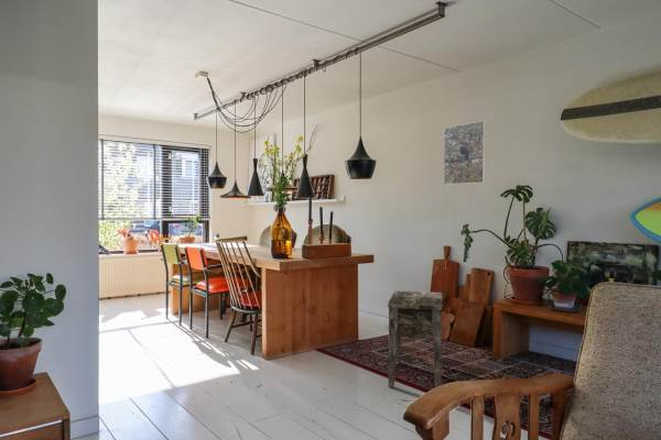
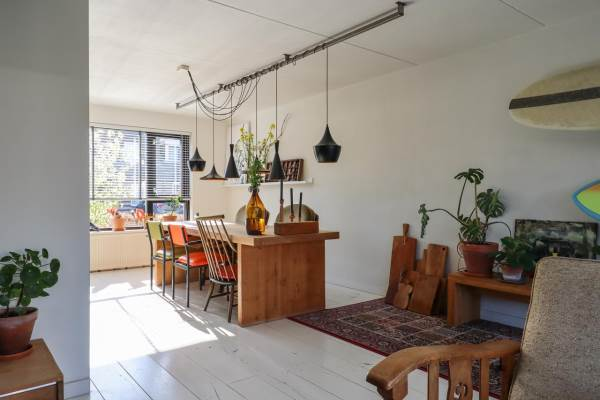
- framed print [443,120,487,186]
- side table [387,289,444,388]
